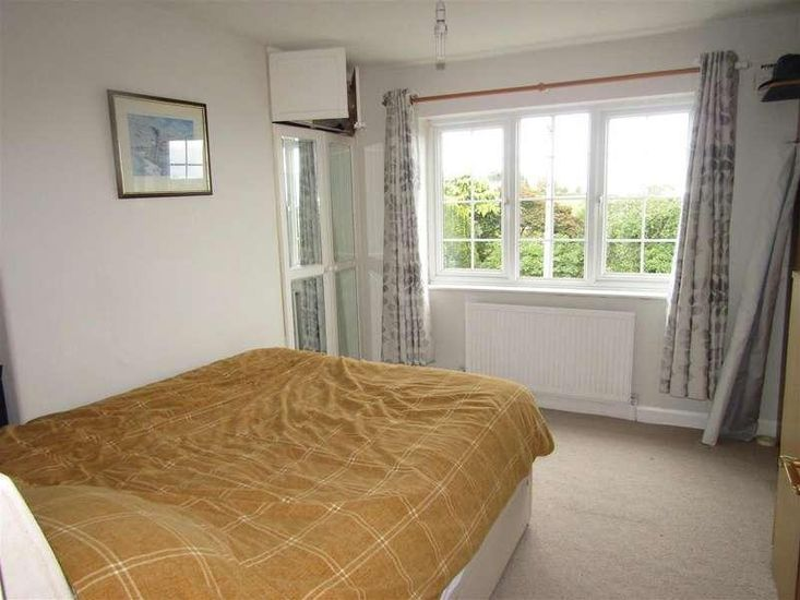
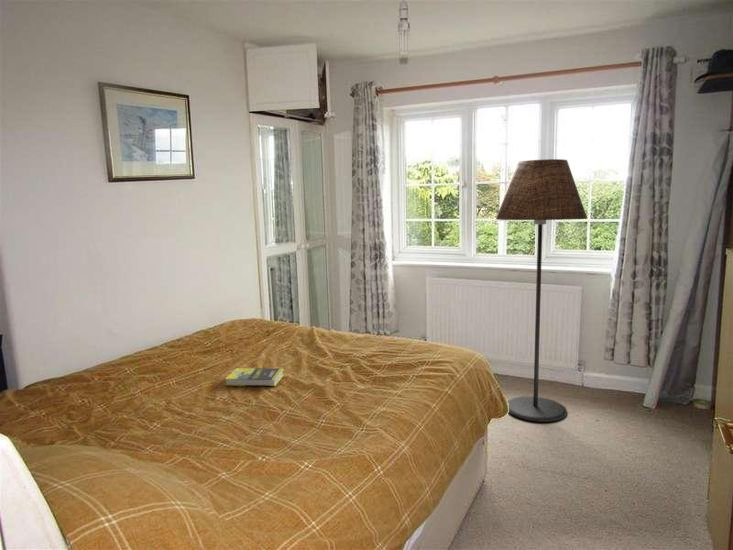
+ floor lamp [495,158,588,423]
+ book [224,367,285,387]
